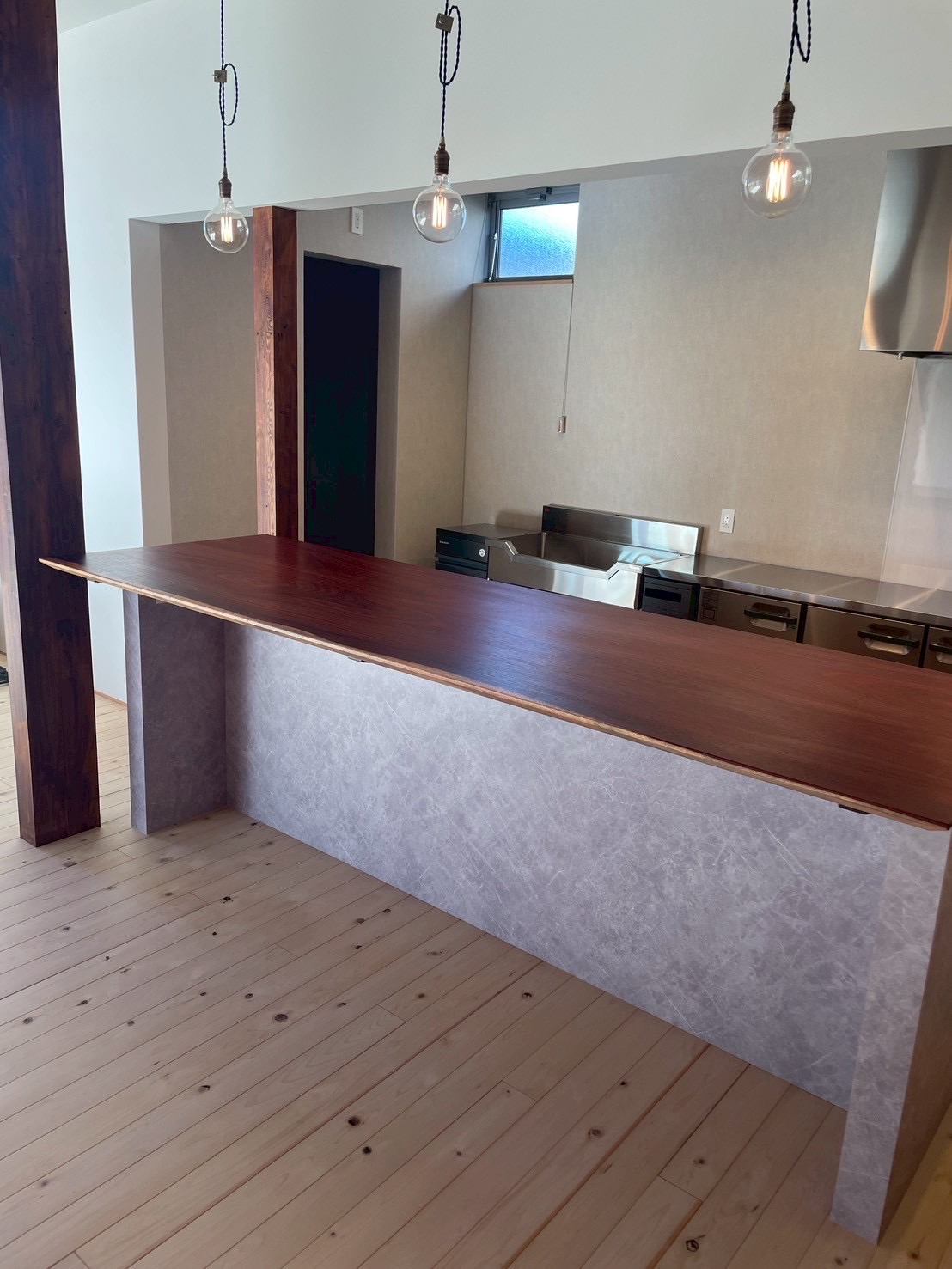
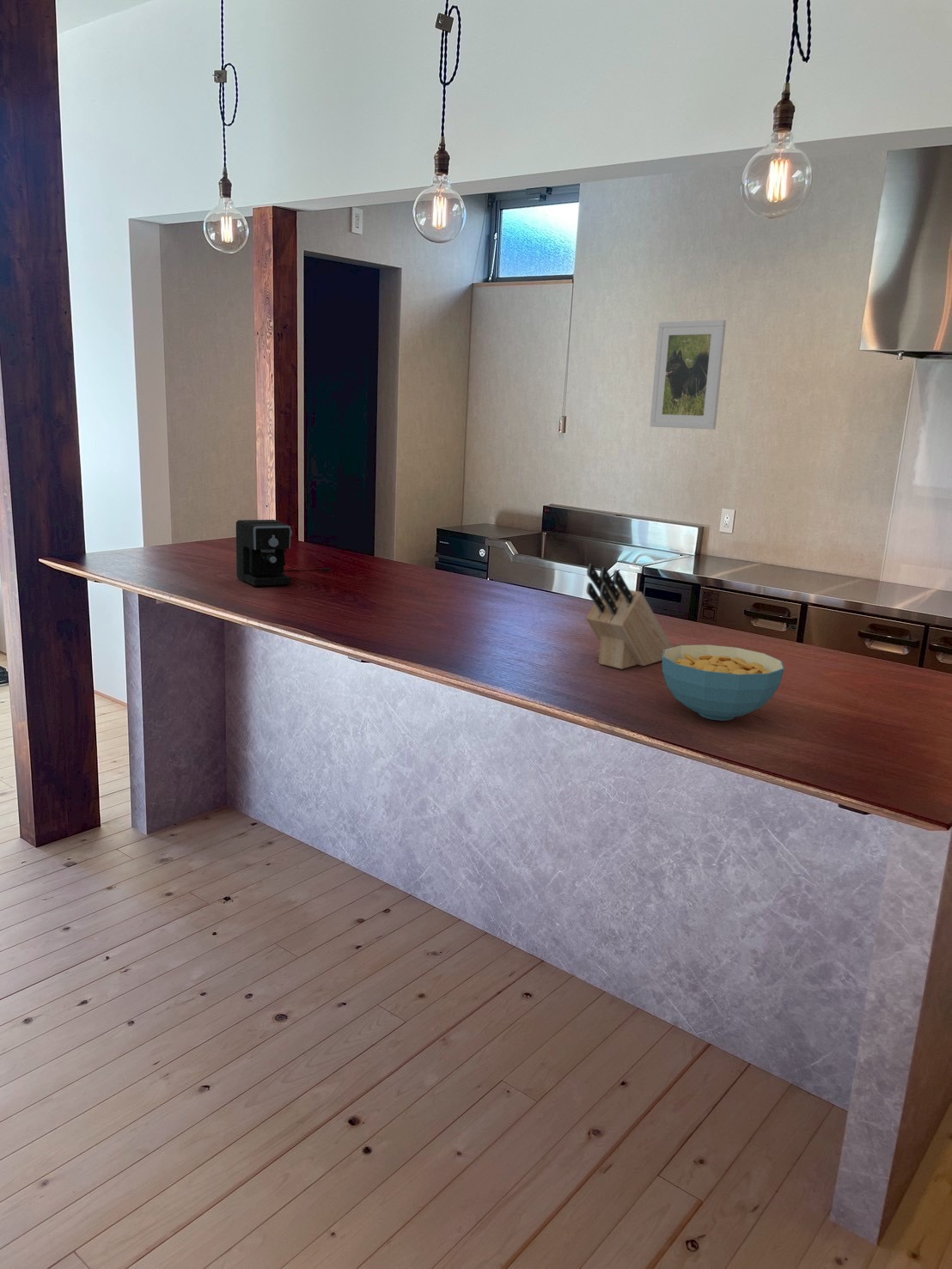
+ knife block [585,563,674,670]
+ coffee maker [235,519,331,587]
+ cereal bowl [662,644,785,722]
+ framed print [649,319,727,430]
